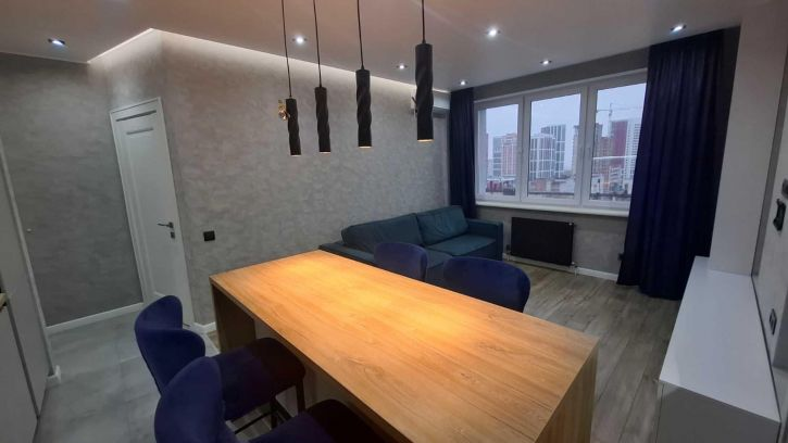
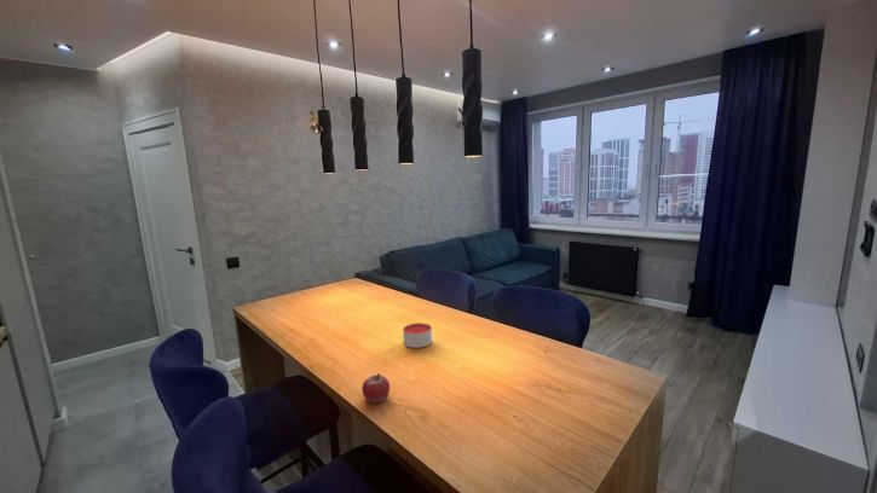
+ candle [402,321,433,349]
+ fruit [360,372,391,405]
